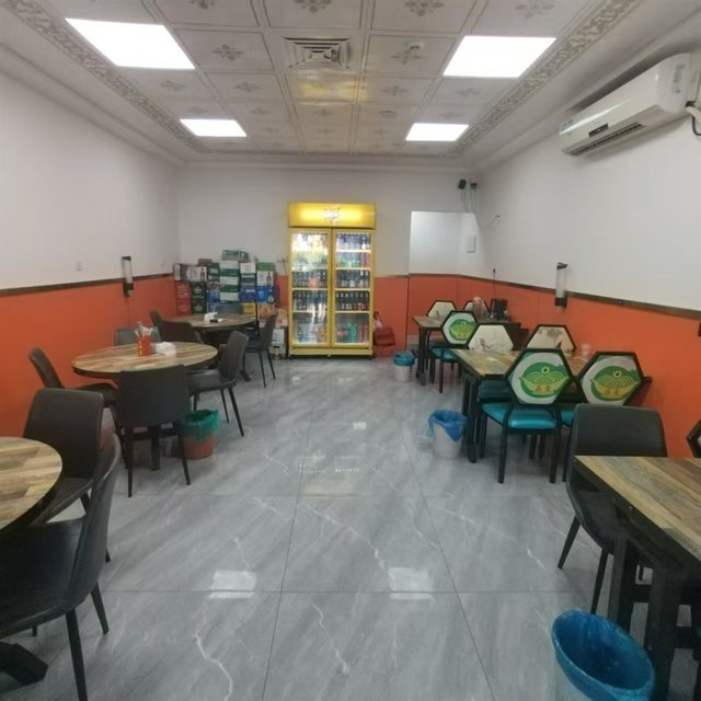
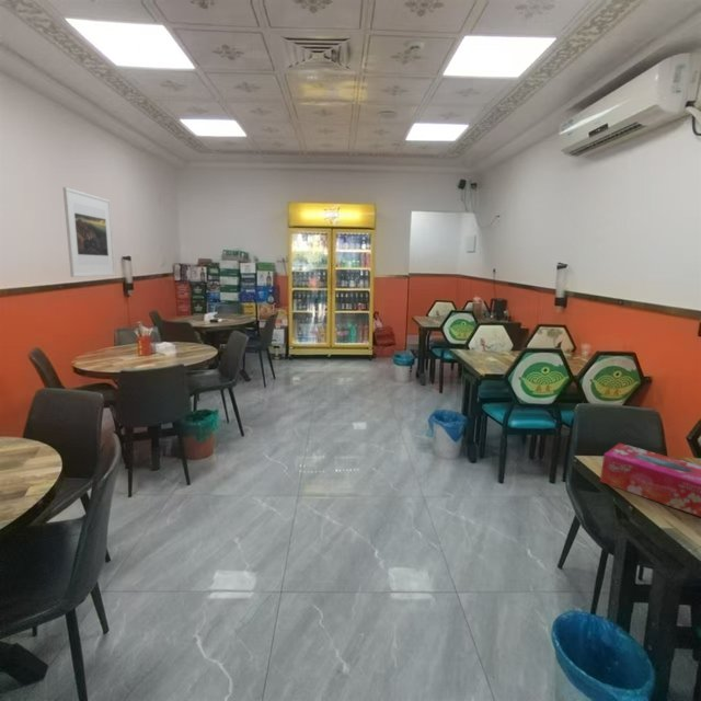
+ tissue box [599,441,701,518]
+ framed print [62,186,116,278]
